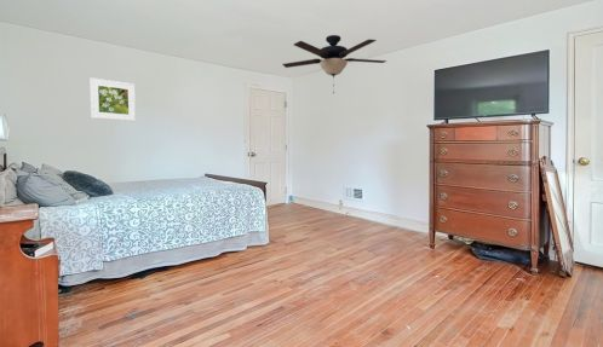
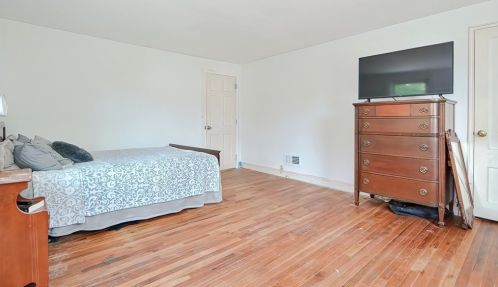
- ceiling fan [281,34,387,94]
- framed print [90,76,137,122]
